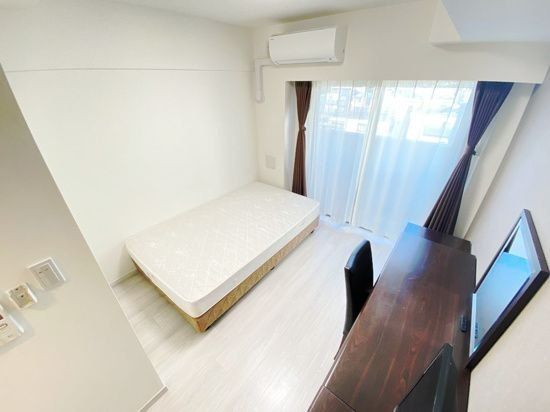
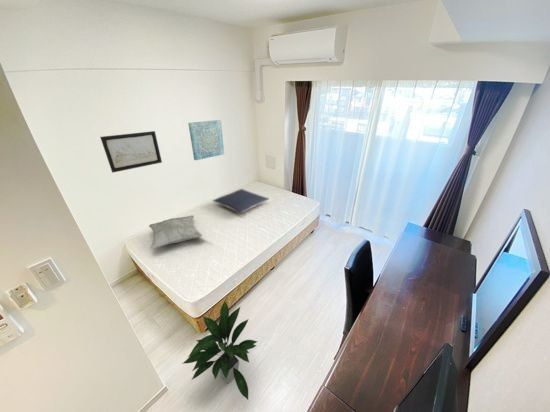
+ pillow [212,188,270,215]
+ wall art [99,130,163,174]
+ wall art [187,119,225,161]
+ decorative pillow [148,214,203,250]
+ indoor plant [181,300,259,401]
